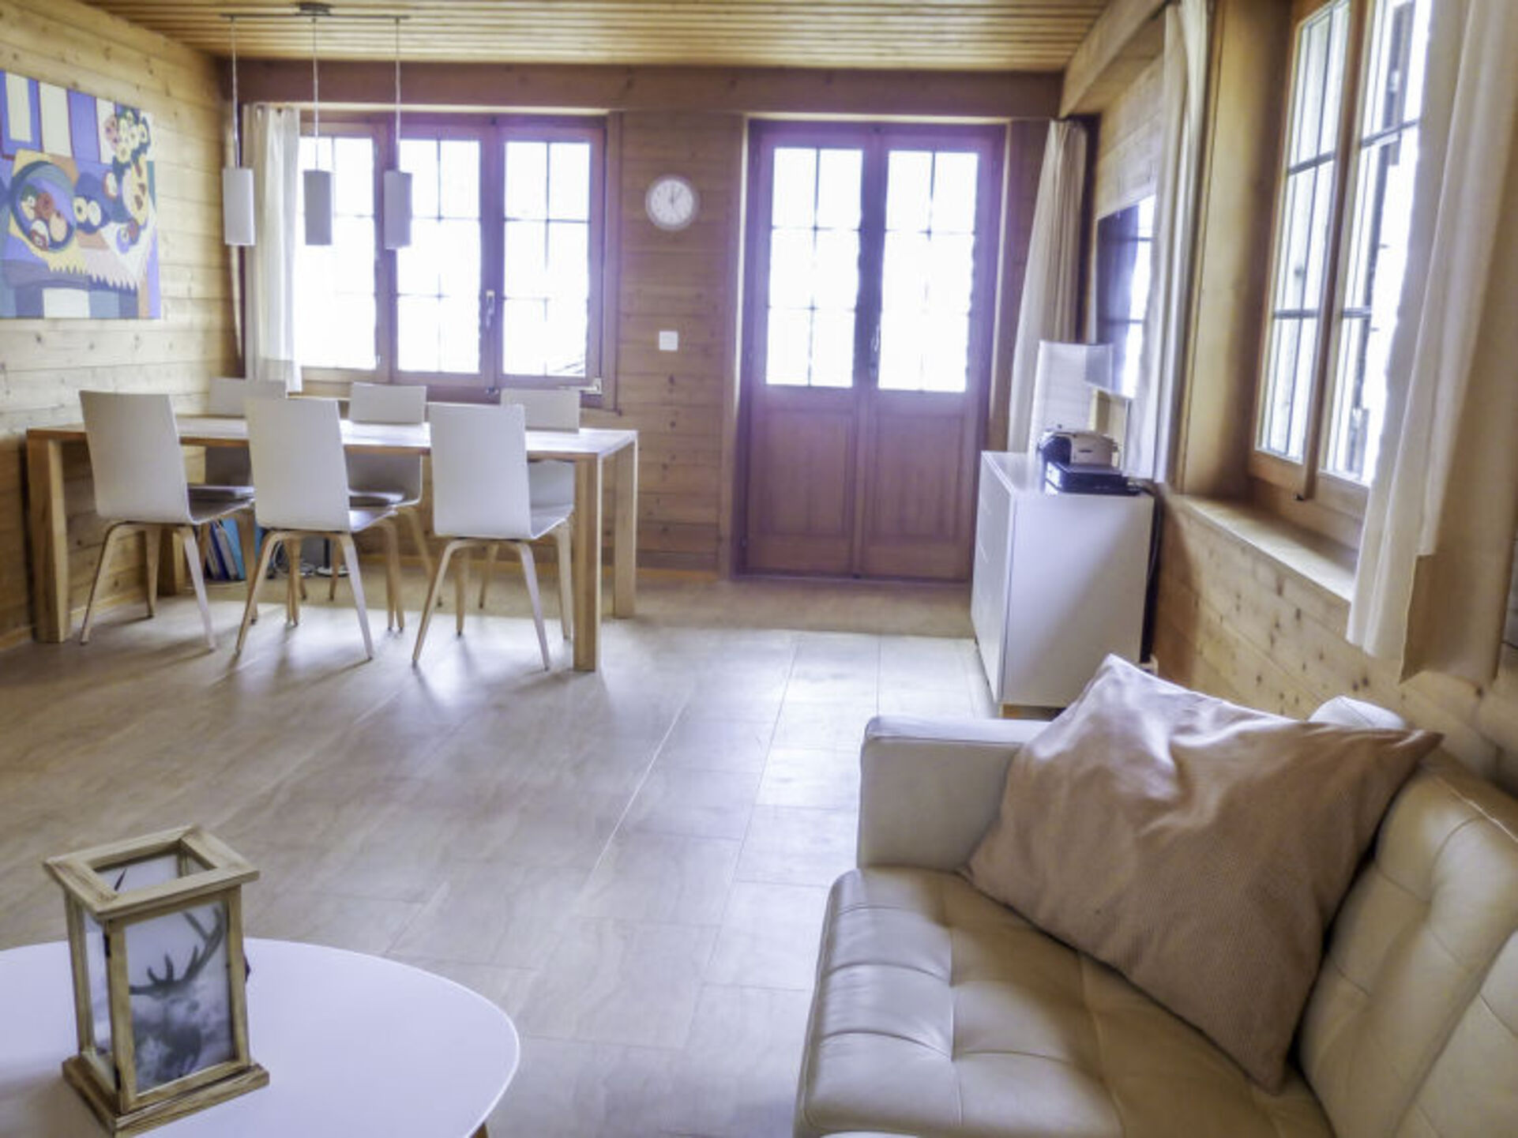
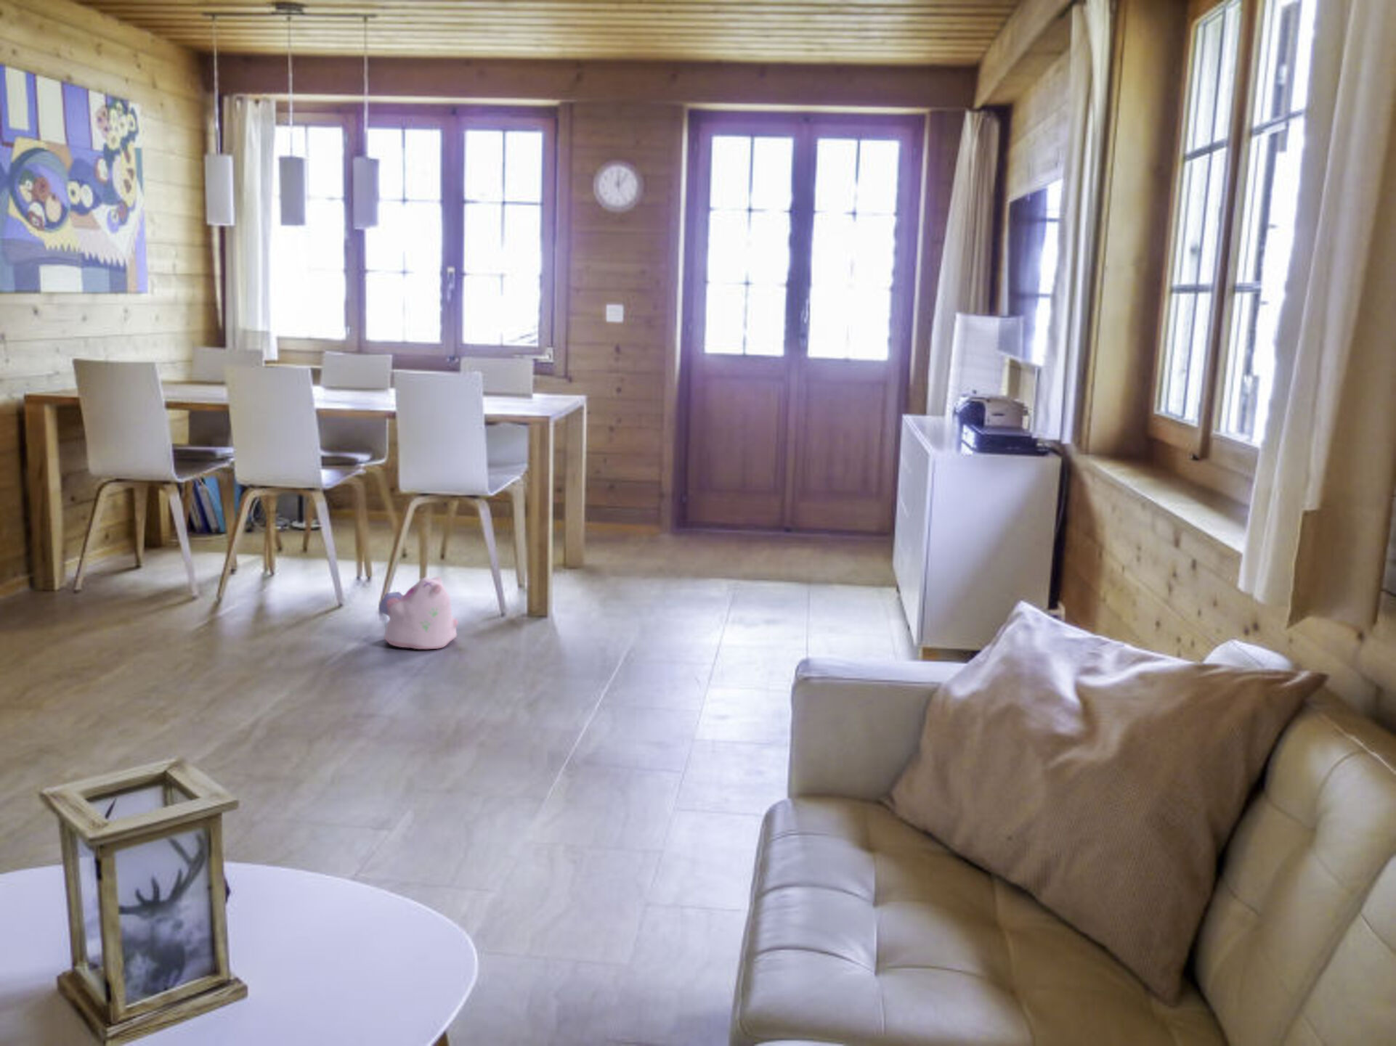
+ plush toy [378,577,459,649]
